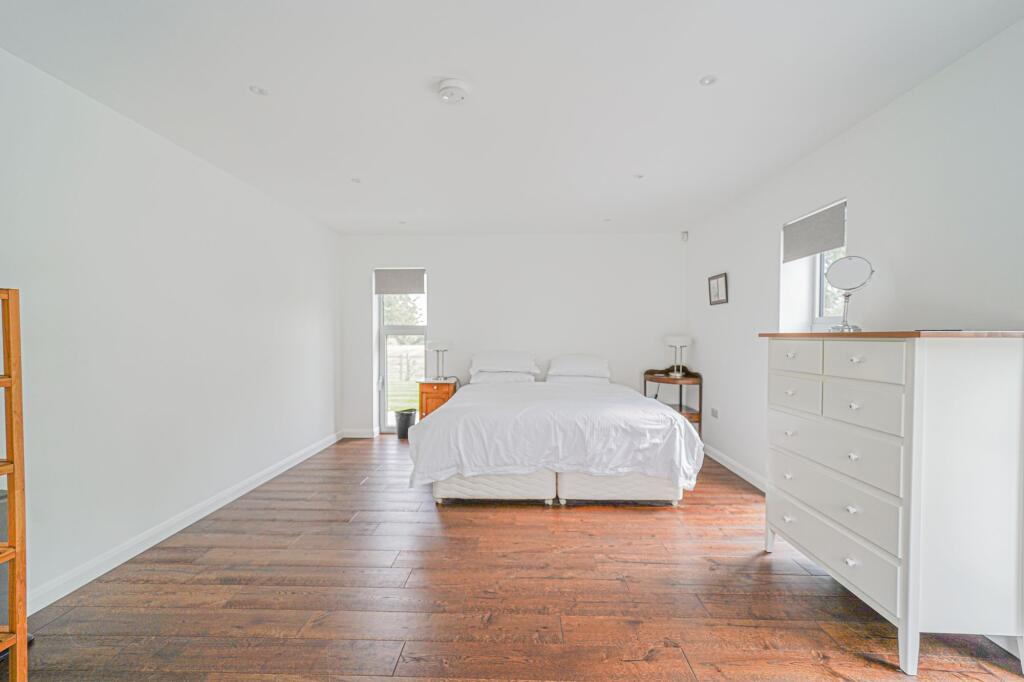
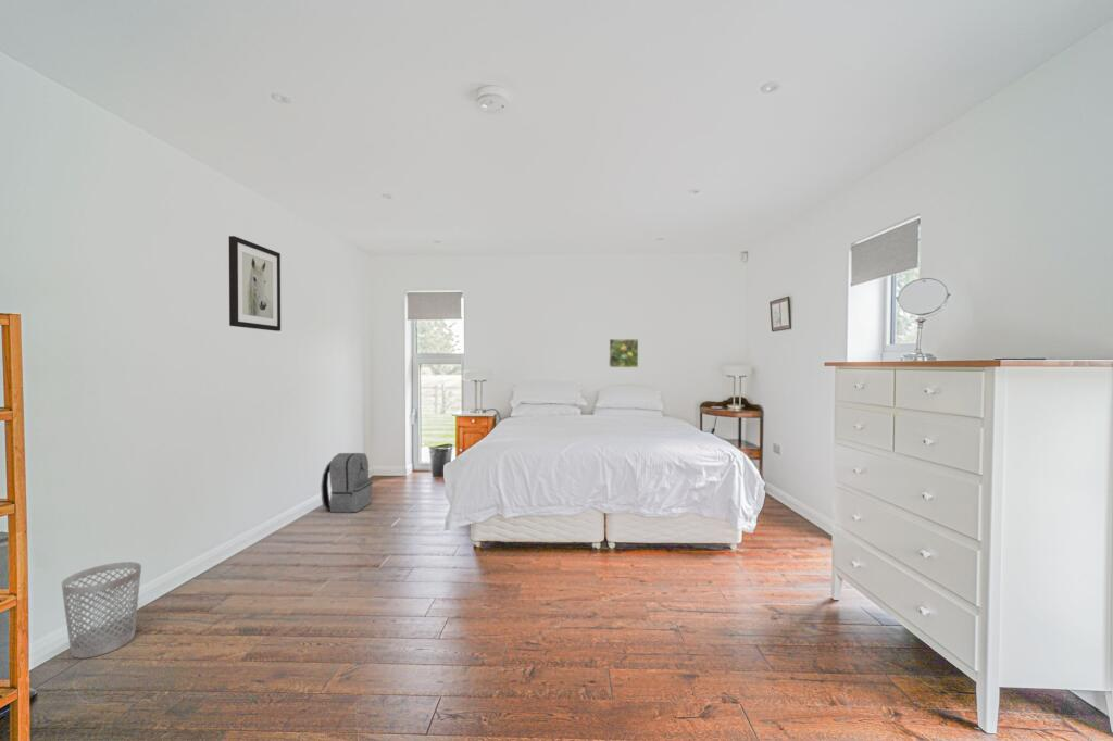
+ wastebasket [61,561,142,660]
+ wall art [228,235,282,332]
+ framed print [608,338,639,368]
+ backpack [320,452,374,514]
